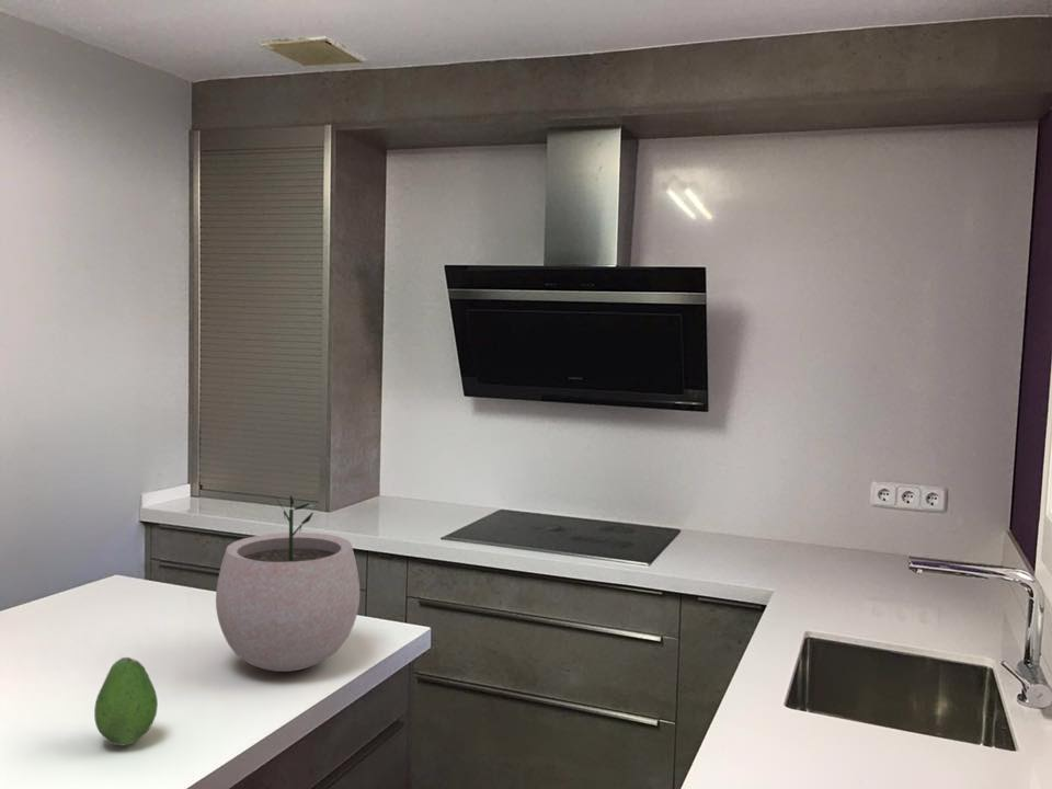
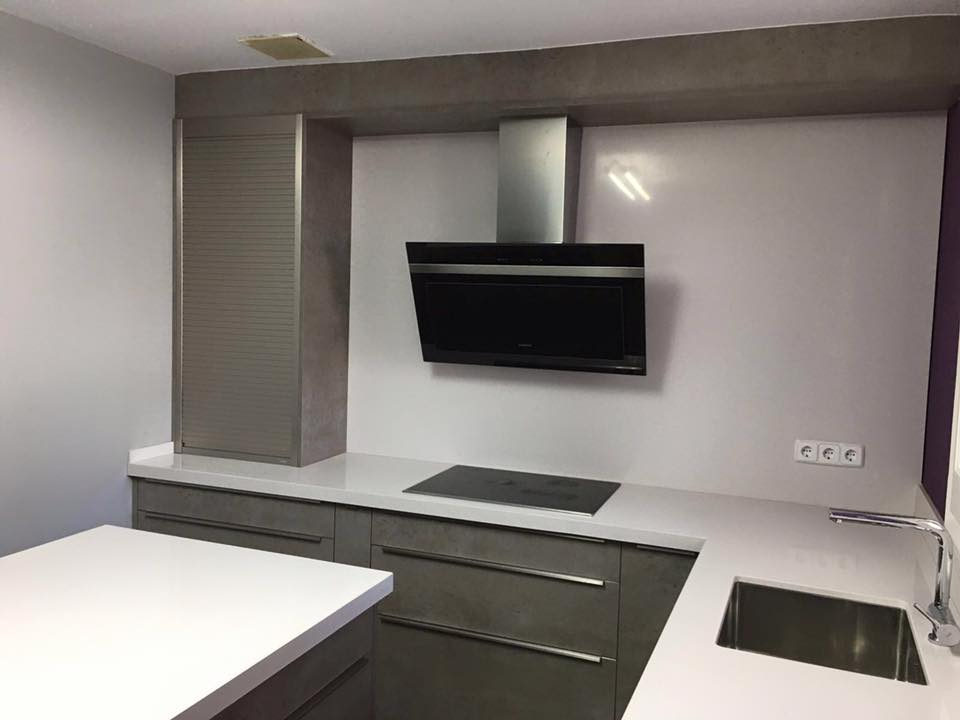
- plant pot [215,494,361,673]
- fruit [93,656,159,747]
